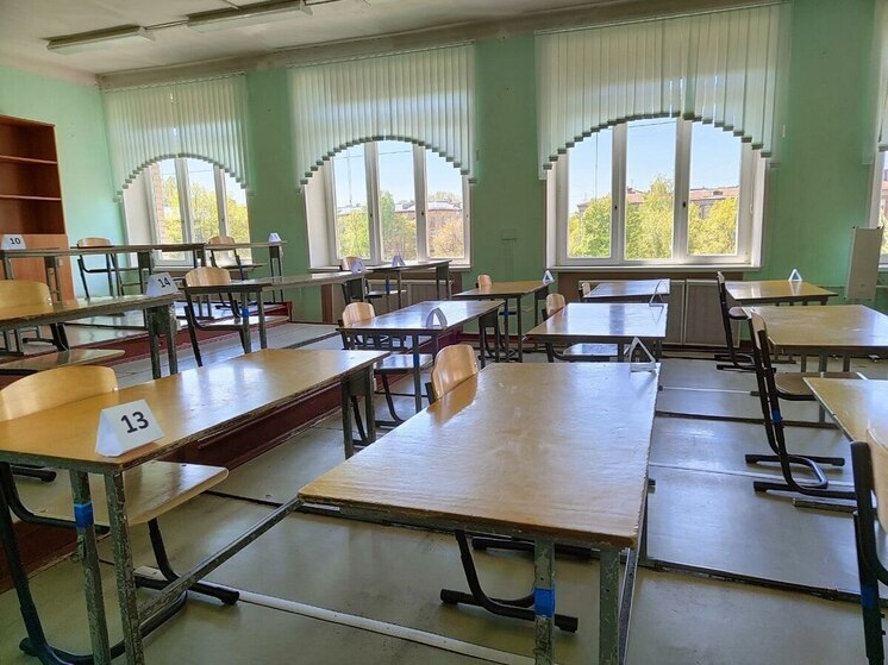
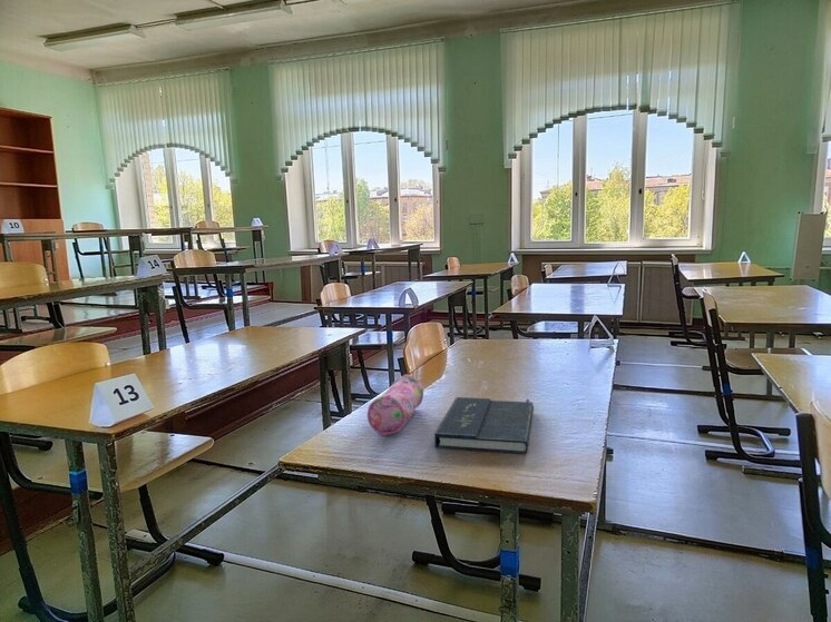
+ book [433,396,535,455]
+ pencil case [366,374,424,436]
